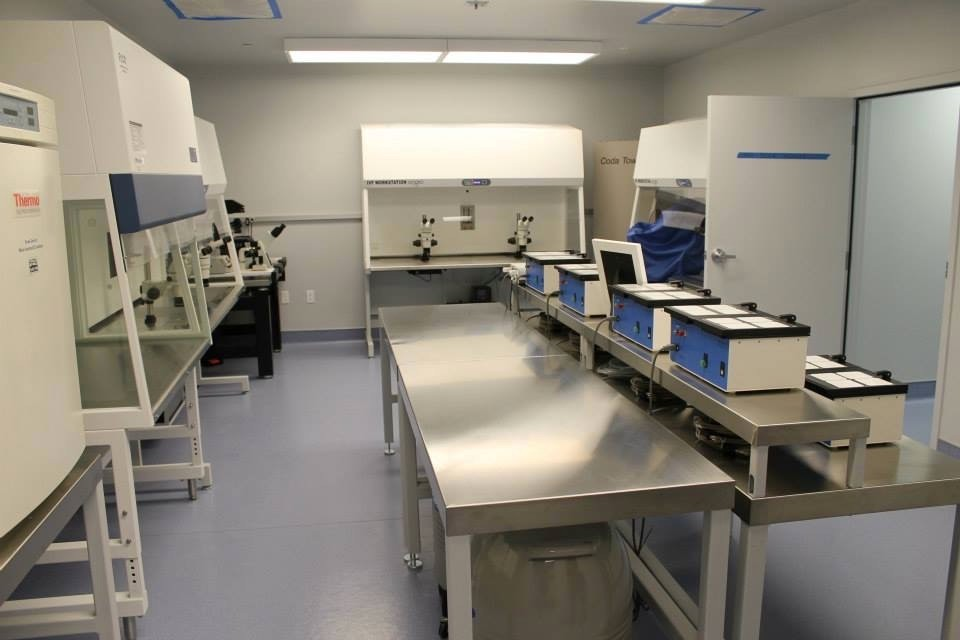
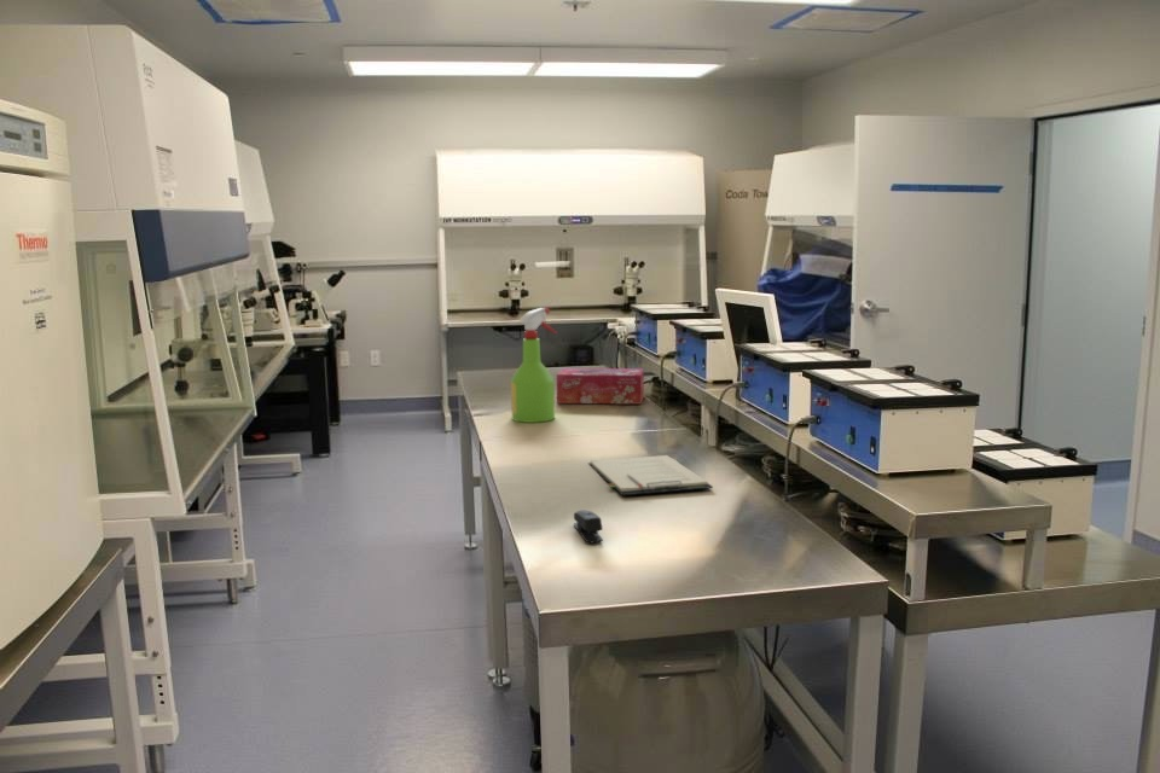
+ tissue box [556,367,645,405]
+ stapler [573,508,604,545]
+ clipboard [586,454,714,496]
+ spray bottle [510,306,558,424]
